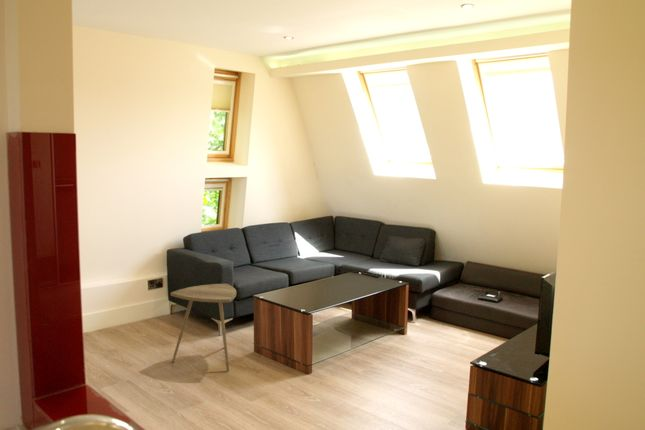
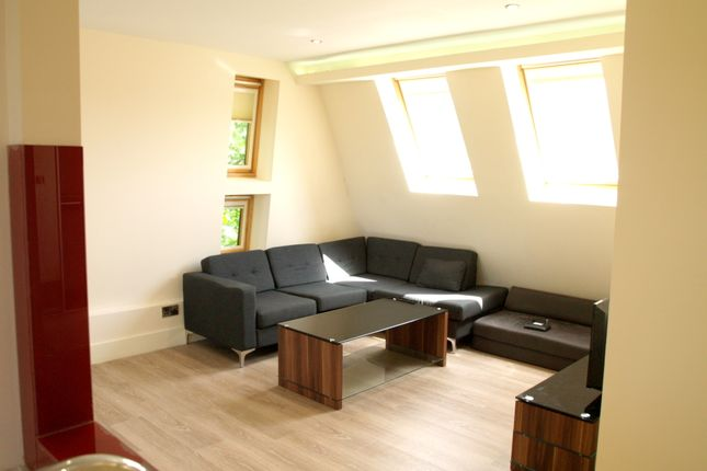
- side table [170,283,237,372]
